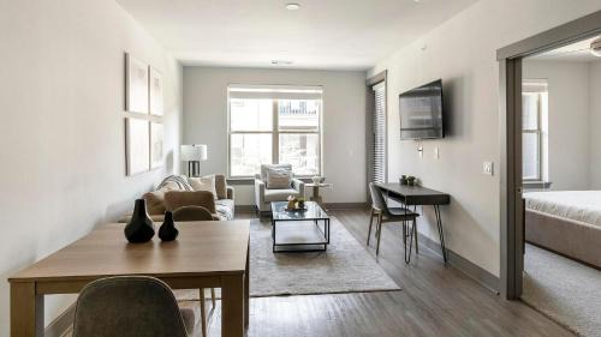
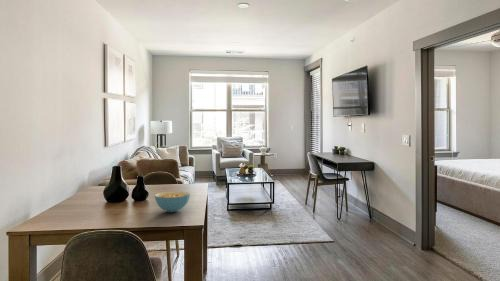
+ cereal bowl [154,190,191,213]
